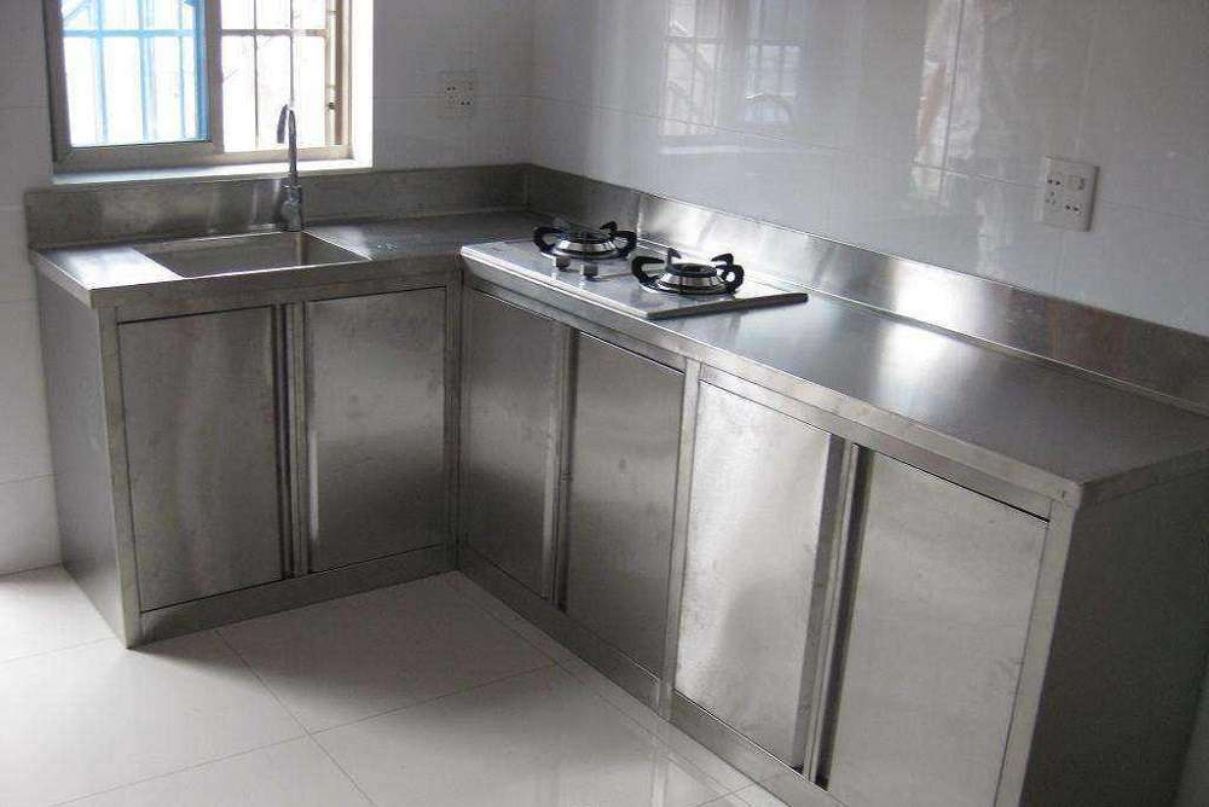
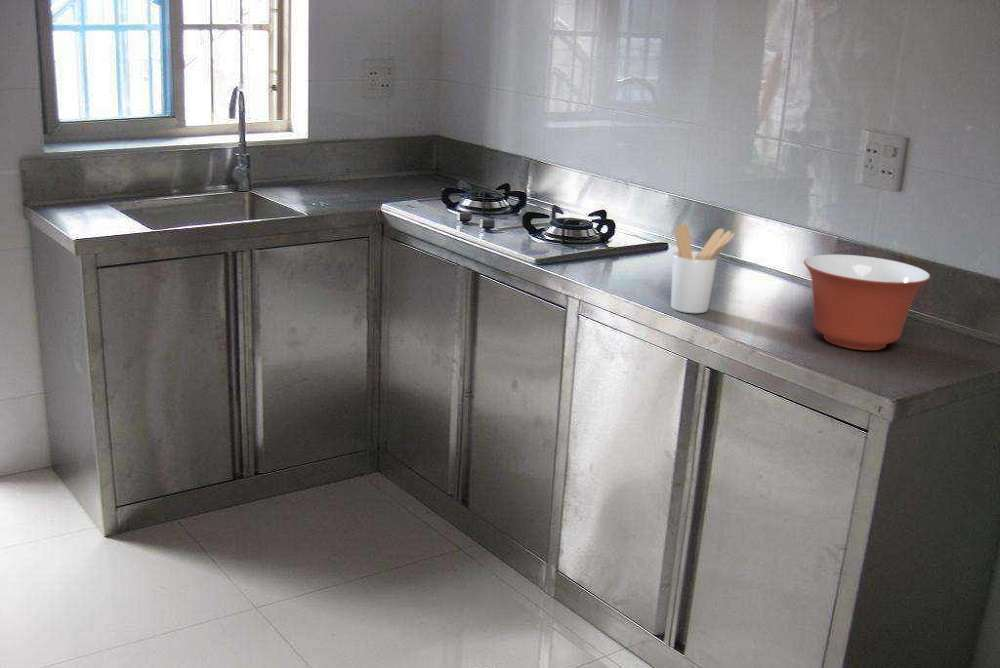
+ mixing bowl [803,253,932,351]
+ utensil holder [670,223,736,314]
